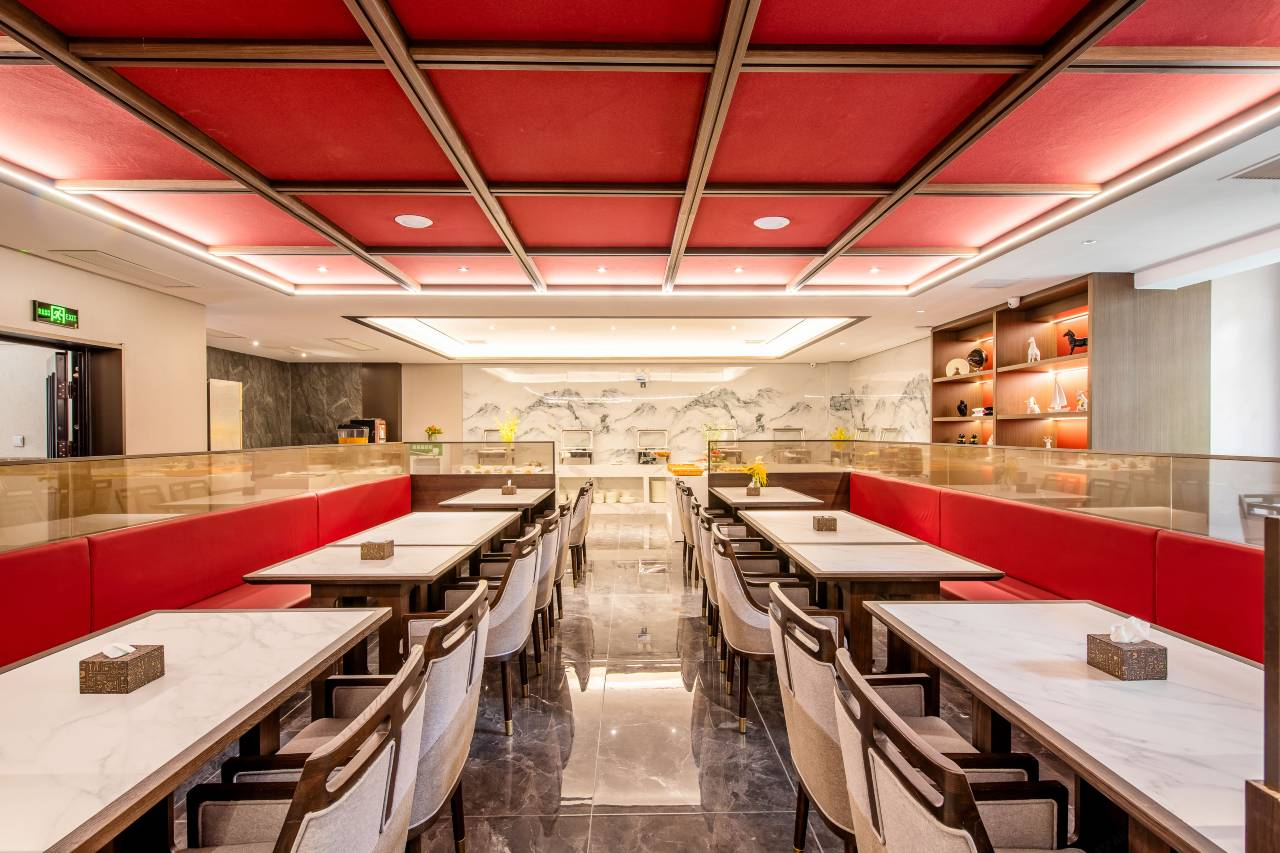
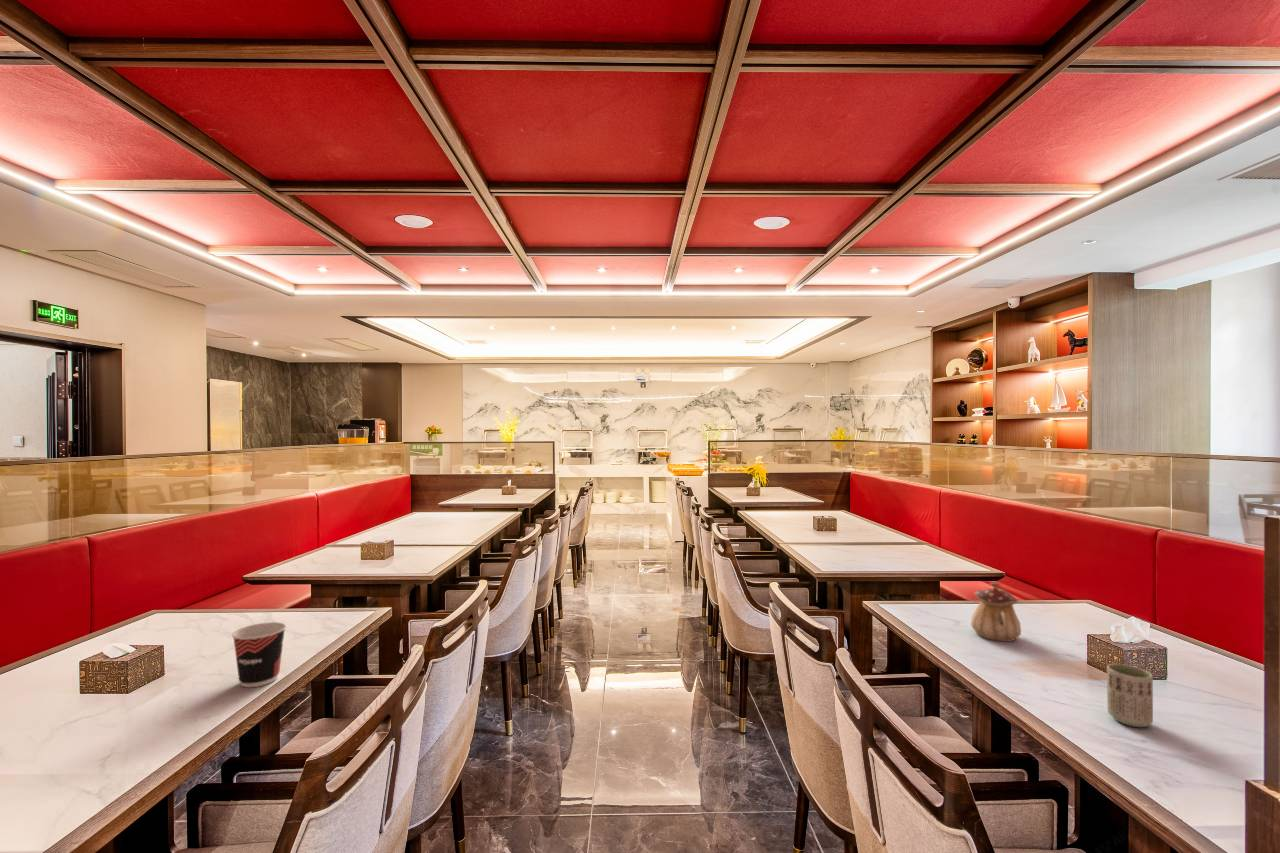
+ cup [1106,663,1154,728]
+ teapot [970,581,1022,642]
+ cup [231,621,287,688]
